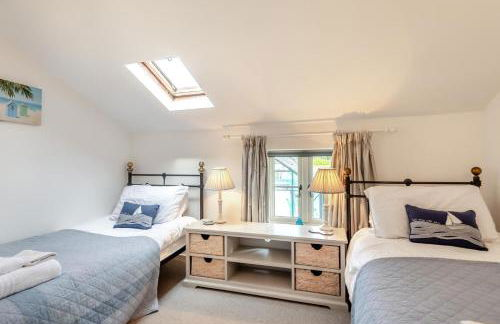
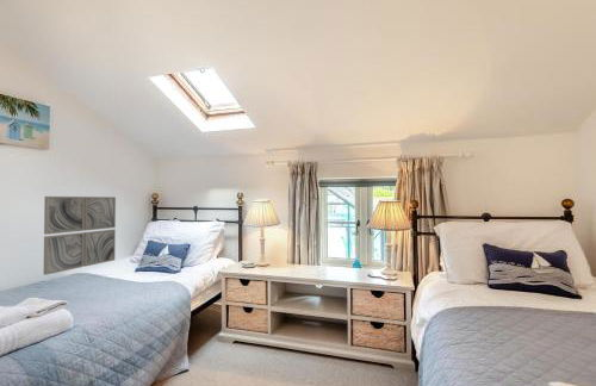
+ wall art [43,195,117,276]
